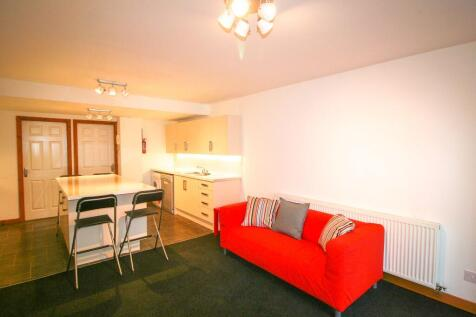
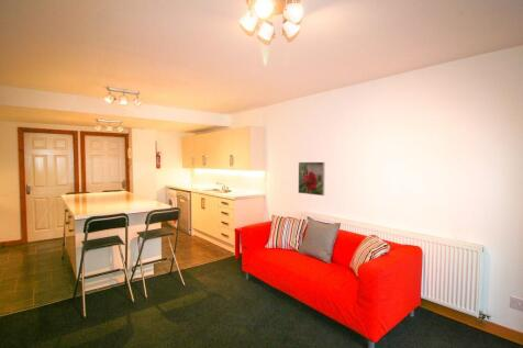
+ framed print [298,161,325,197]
